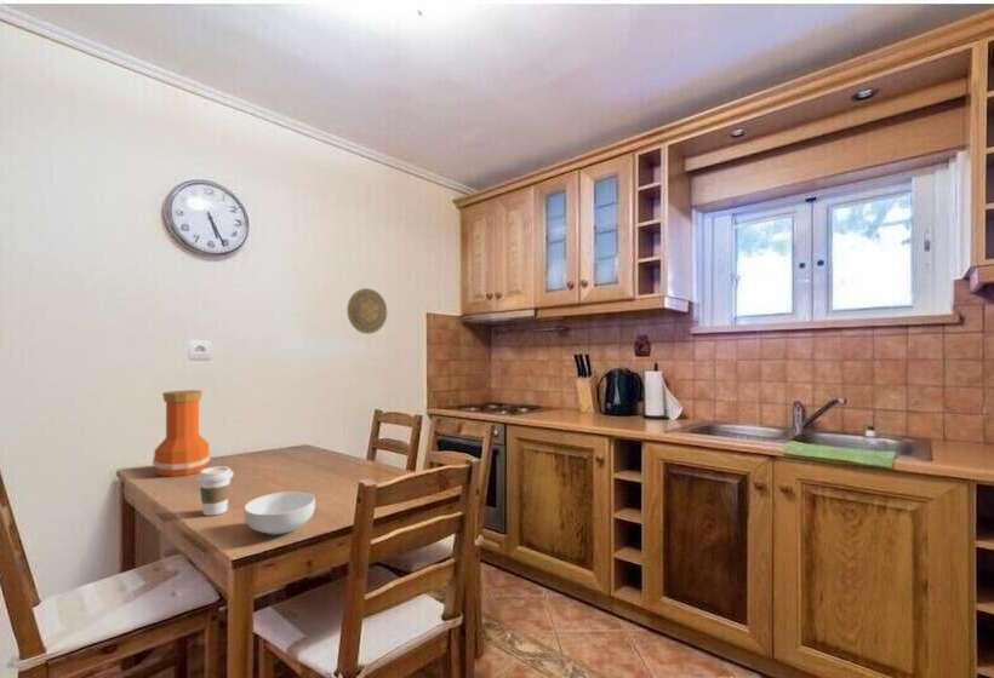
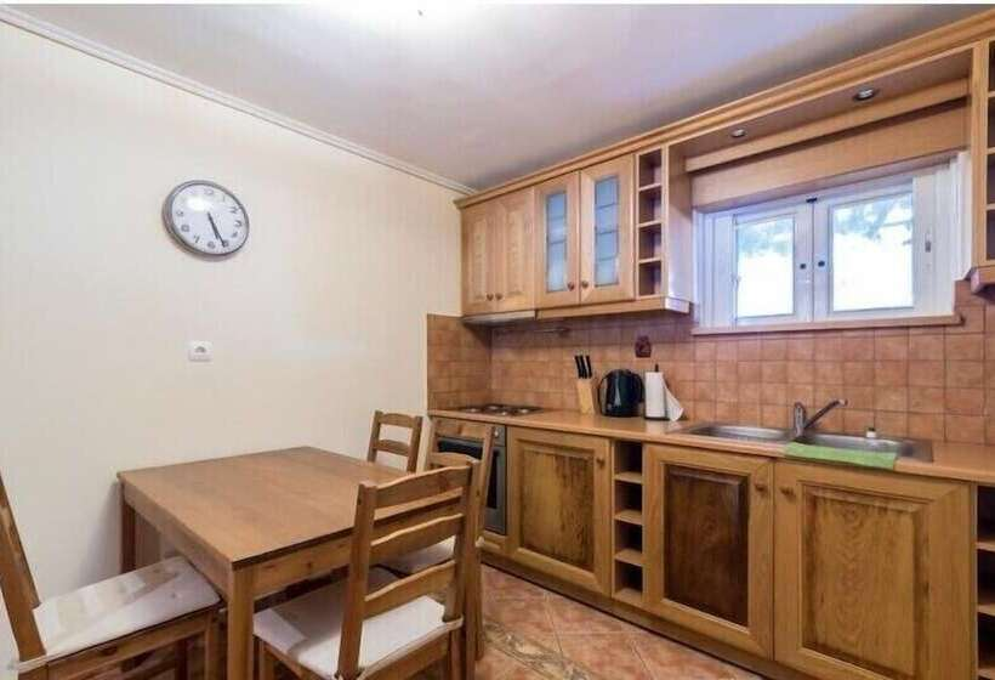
- decorative plate [345,287,388,335]
- vase [152,389,211,478]
- cereal bowl [242,490,316,536]
- coffee cup [196,465,234,517]
